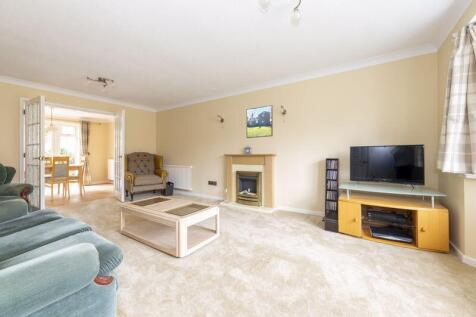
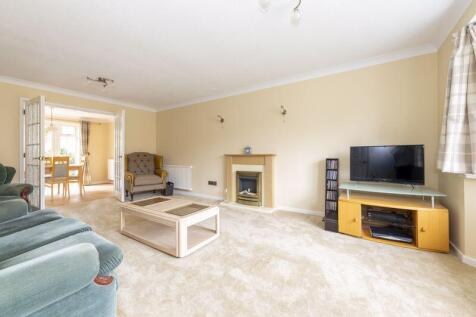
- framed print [246,104,274,139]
